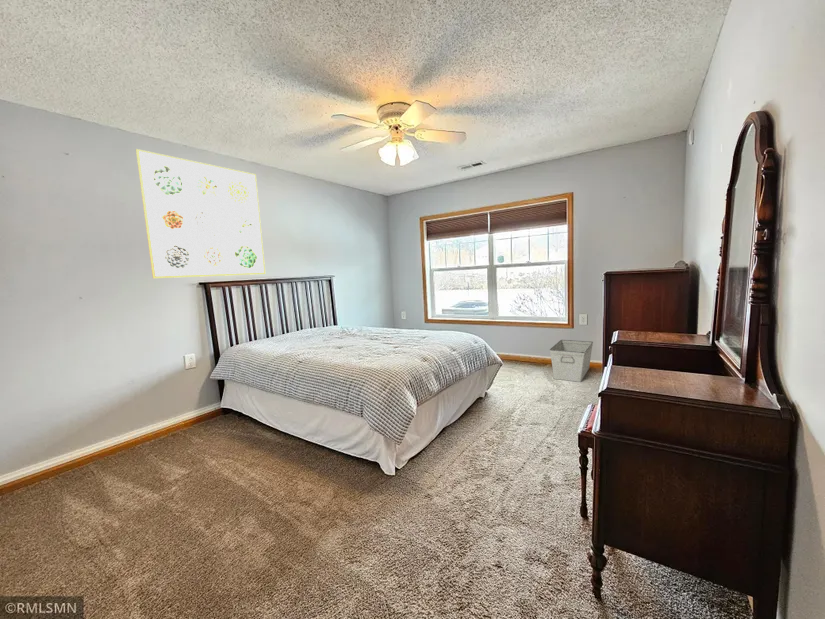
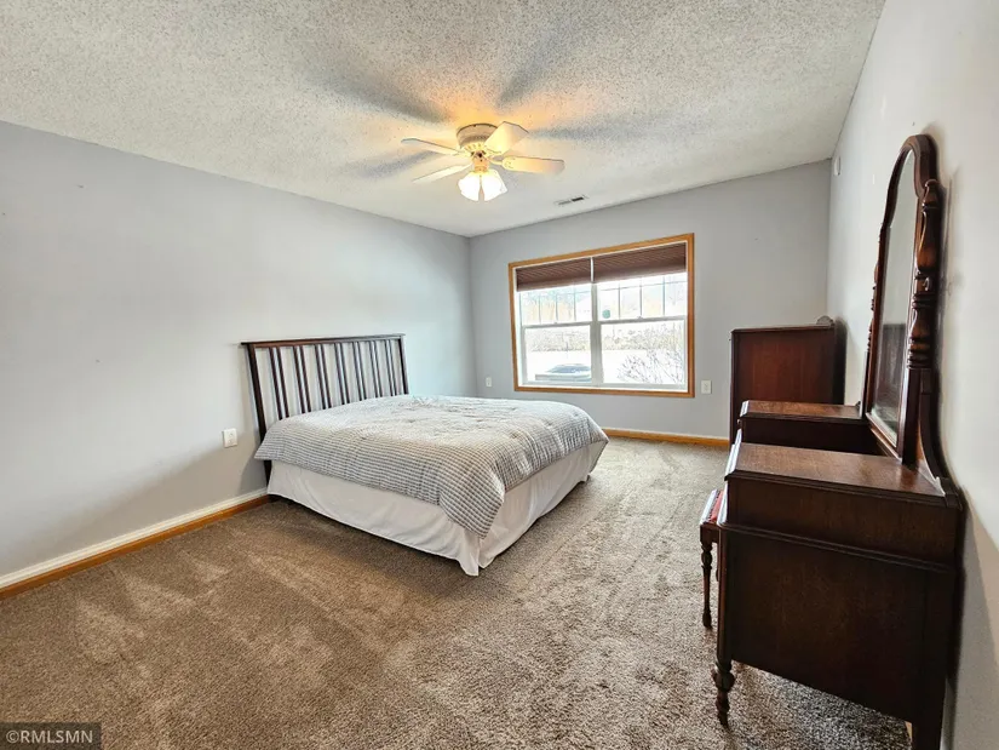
- wall art [135,148,266,279]
- storage bin [549,339,594,383]
